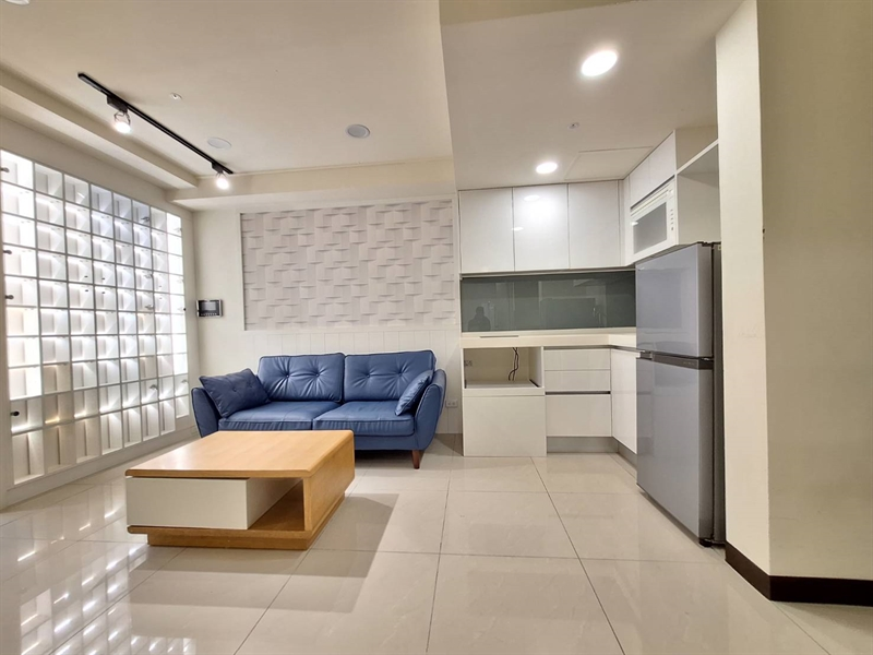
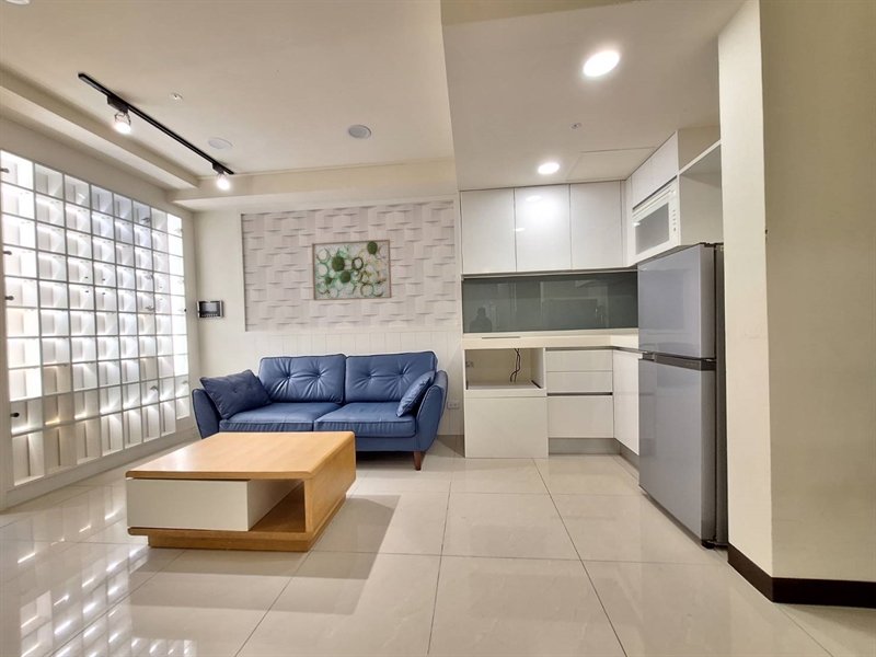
+ wall art [310,239,393,302]
